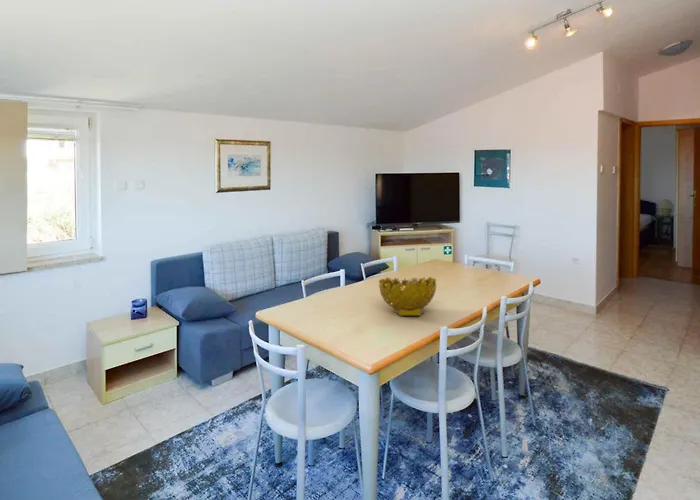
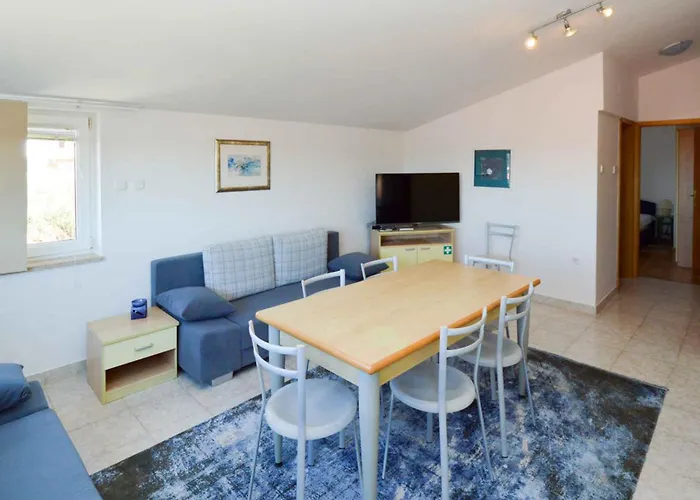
- decorative bowl [378,276,437,316]
